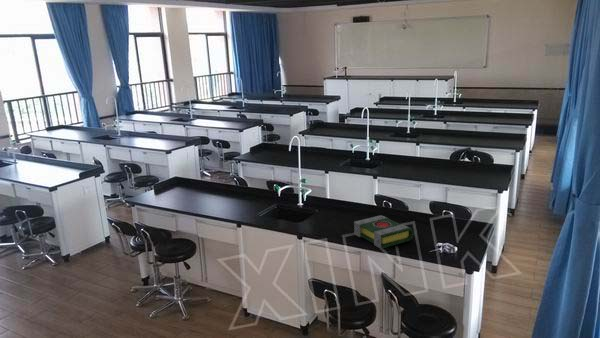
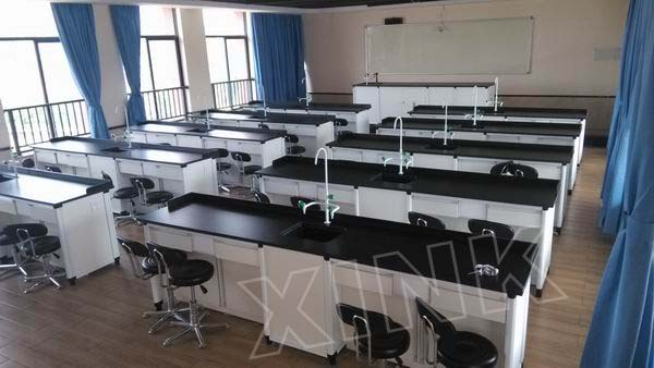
- book [353,214,415,249]
